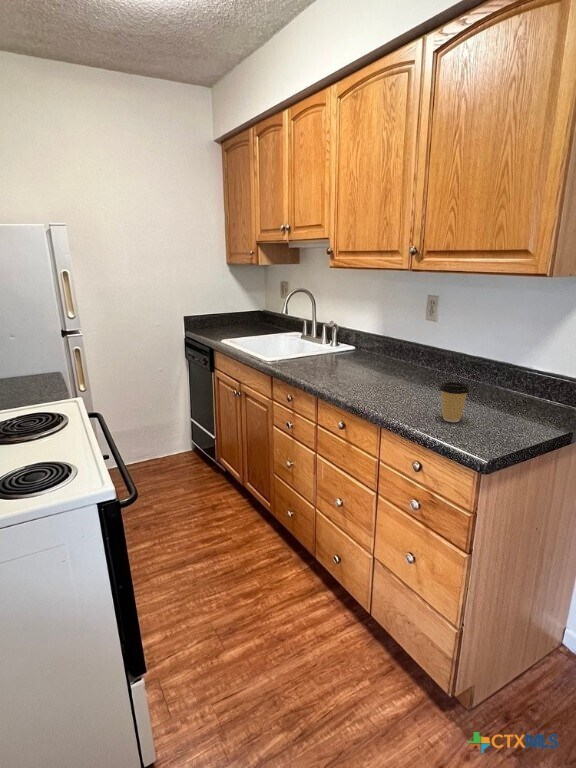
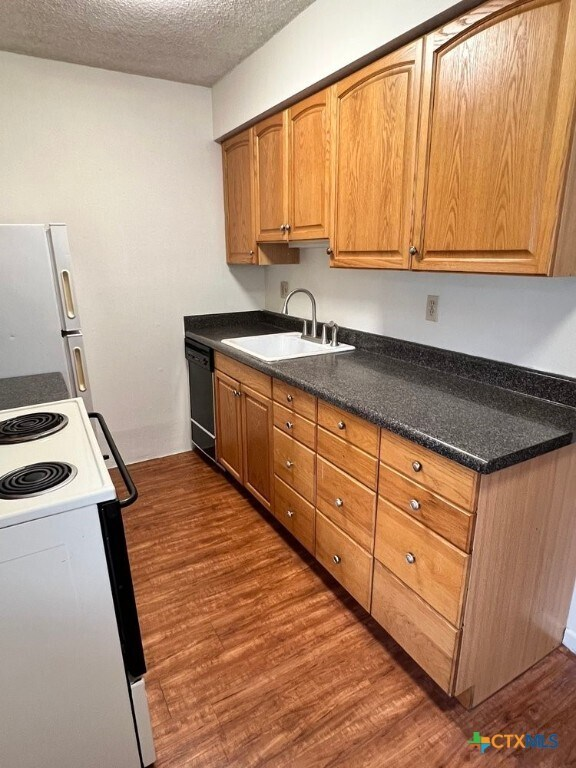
- coffee cup [438,381,471,423]
